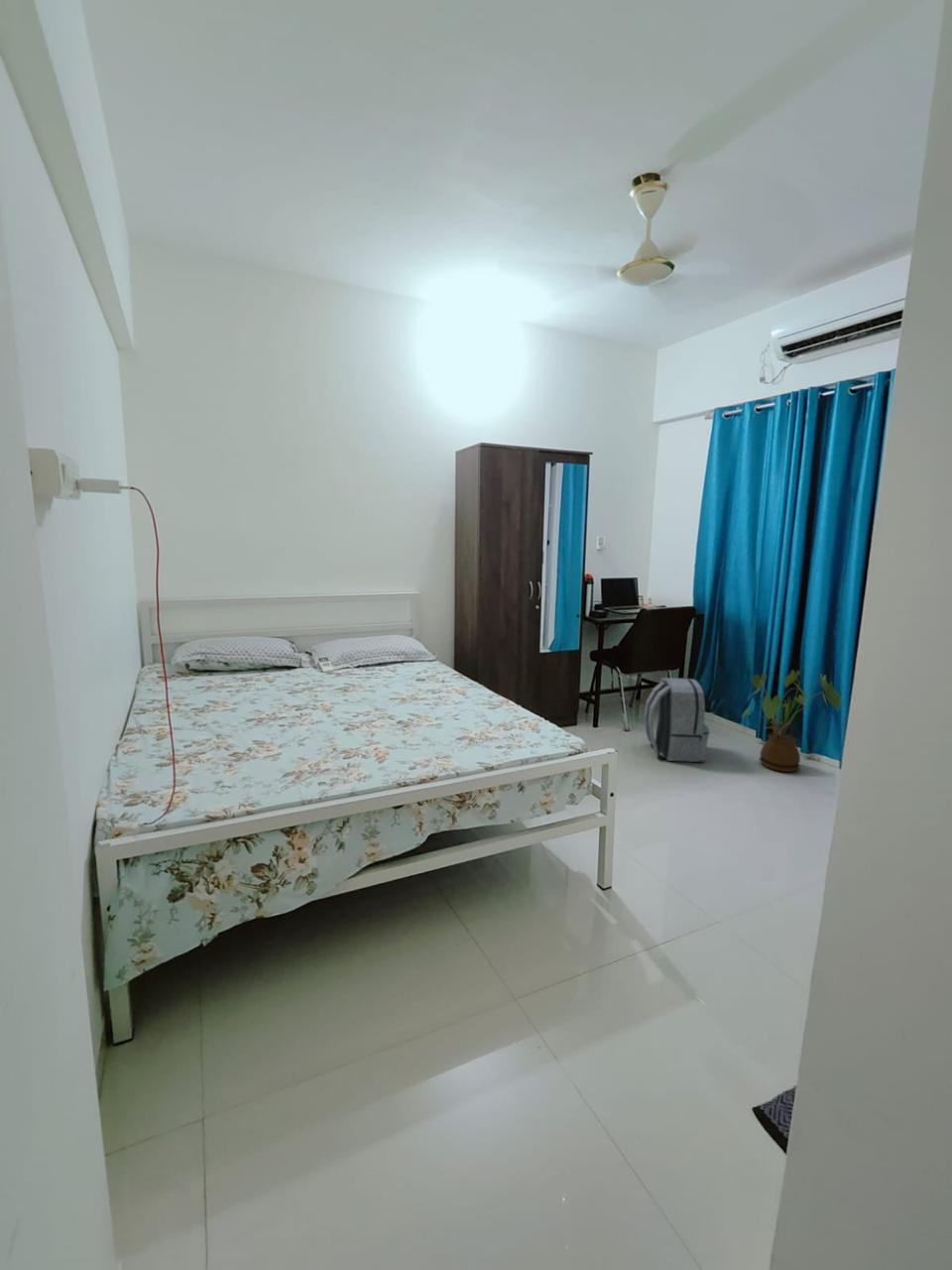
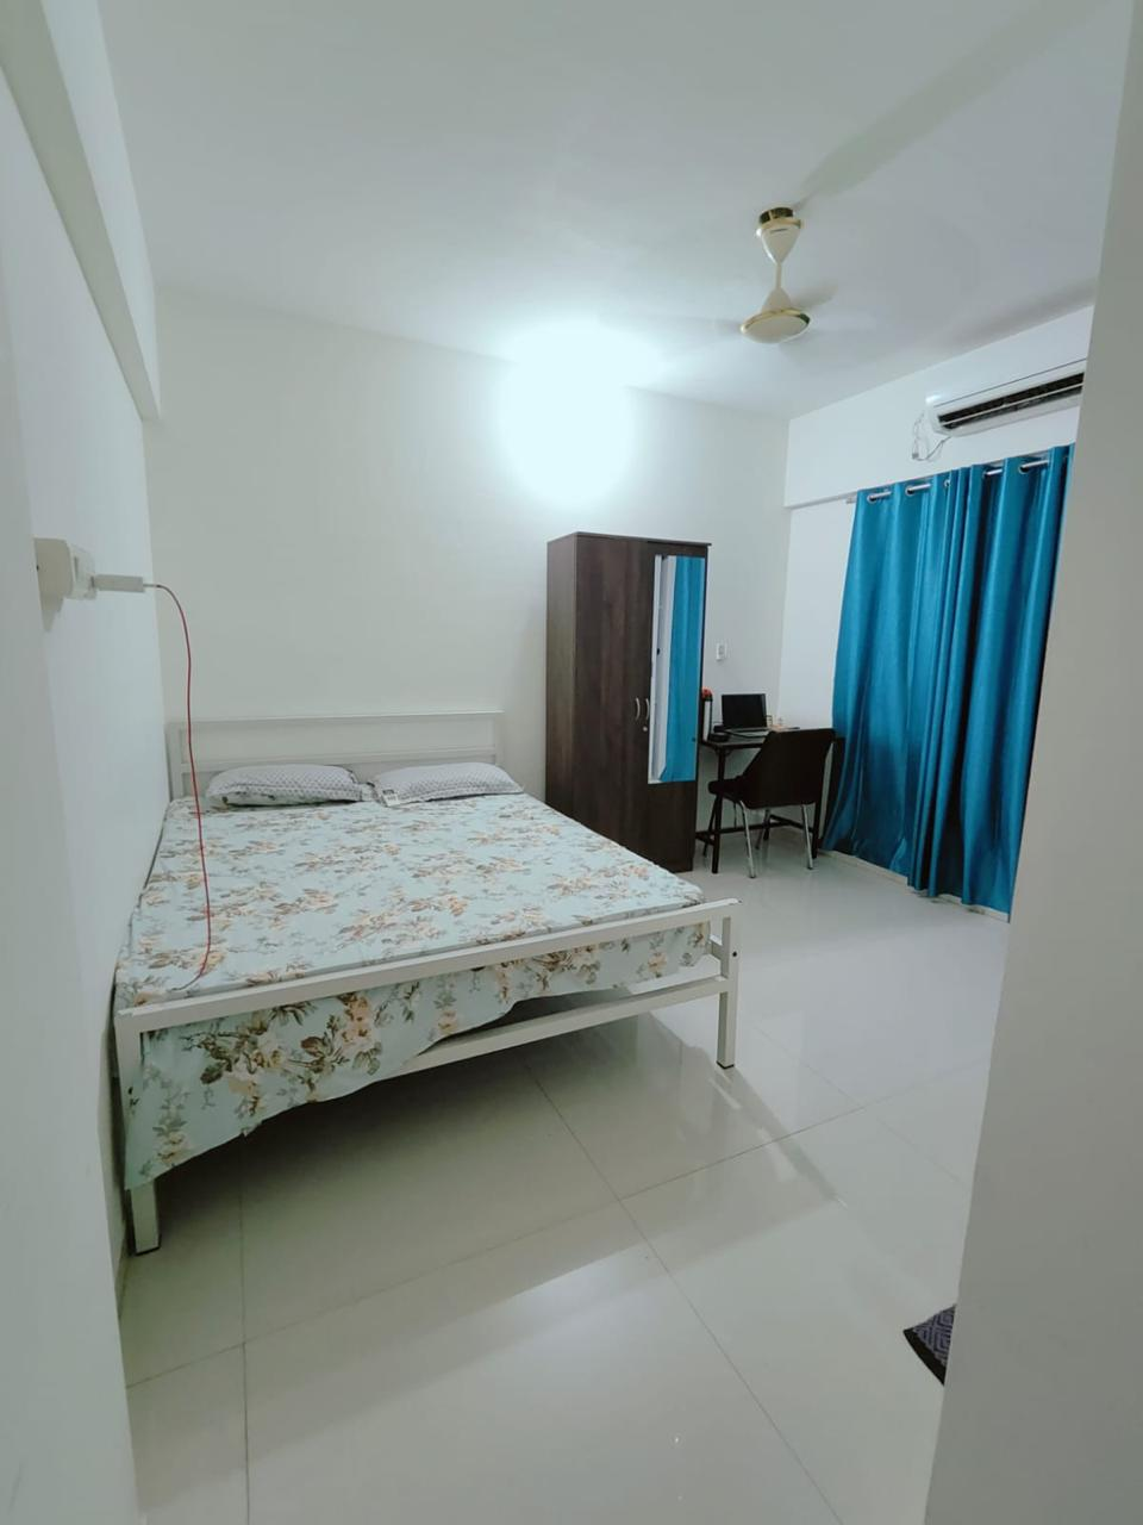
- backpack [643,677,710,763]
- house plant [741,669,842,773]
